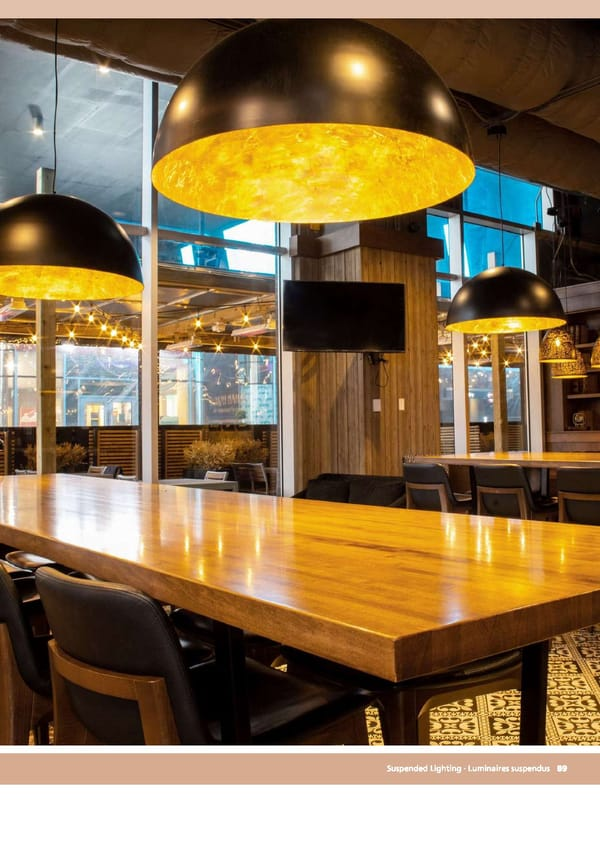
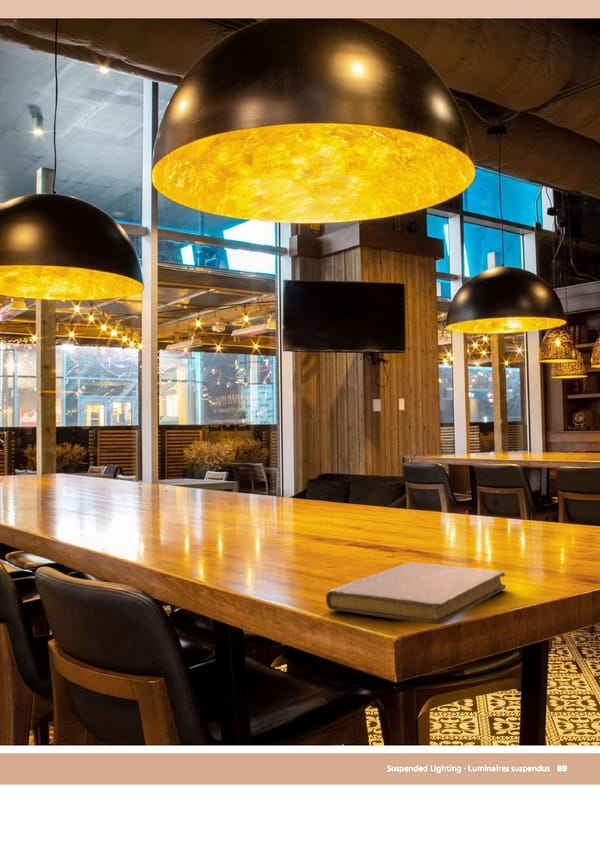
+ notebook [325,561,507,625]
